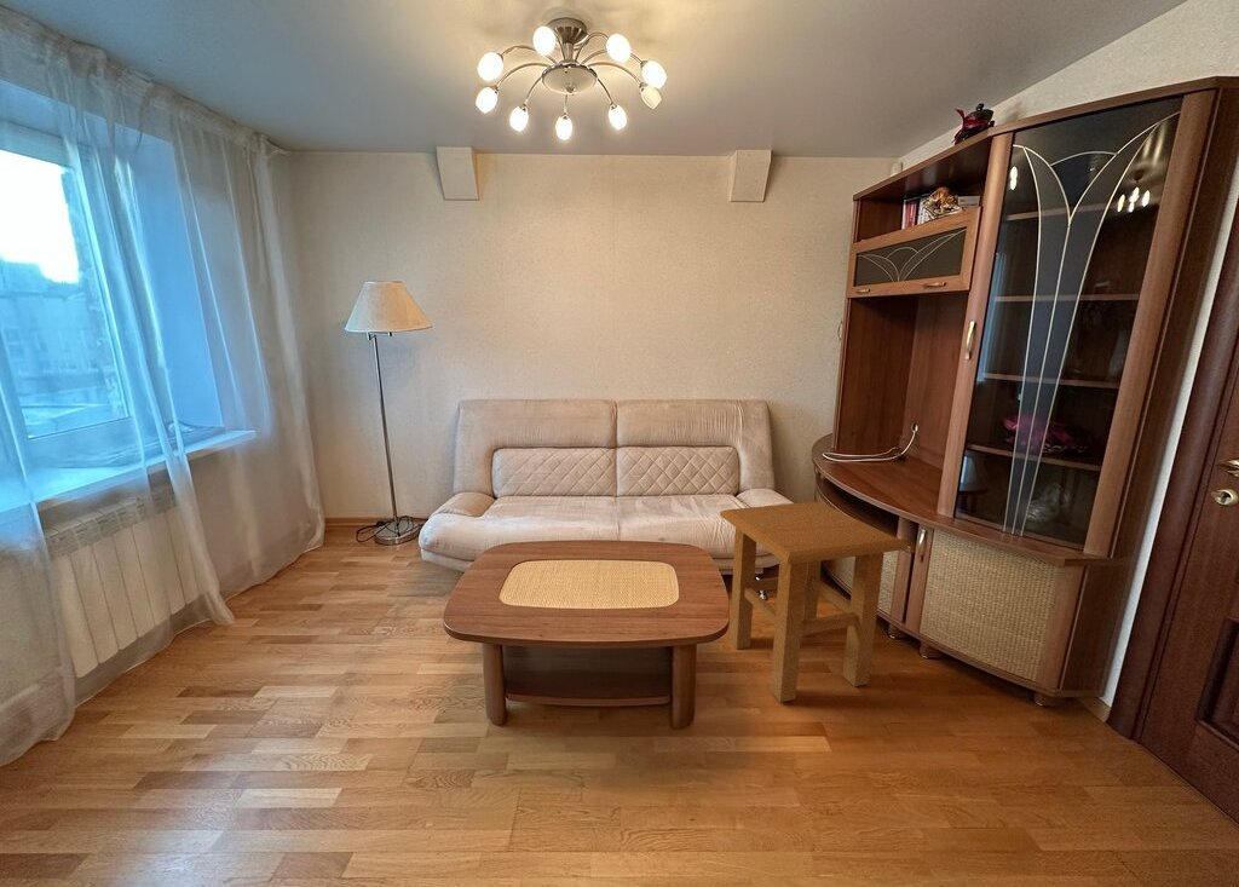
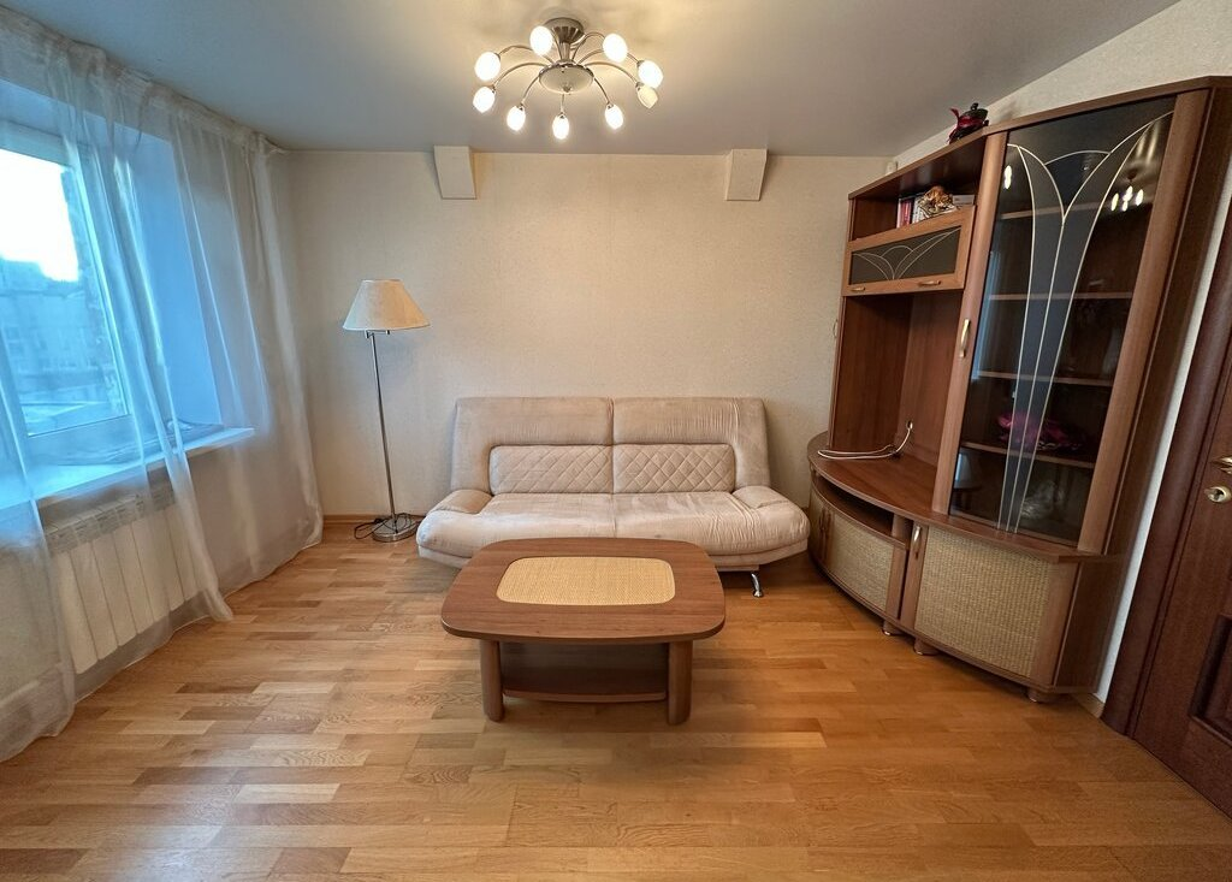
- side table [719,500,909,703]
